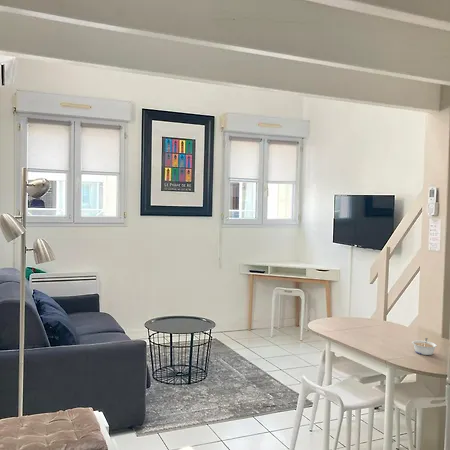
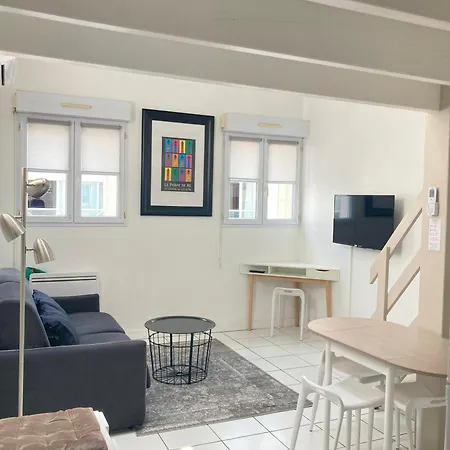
- legume [411,337,438,356]
